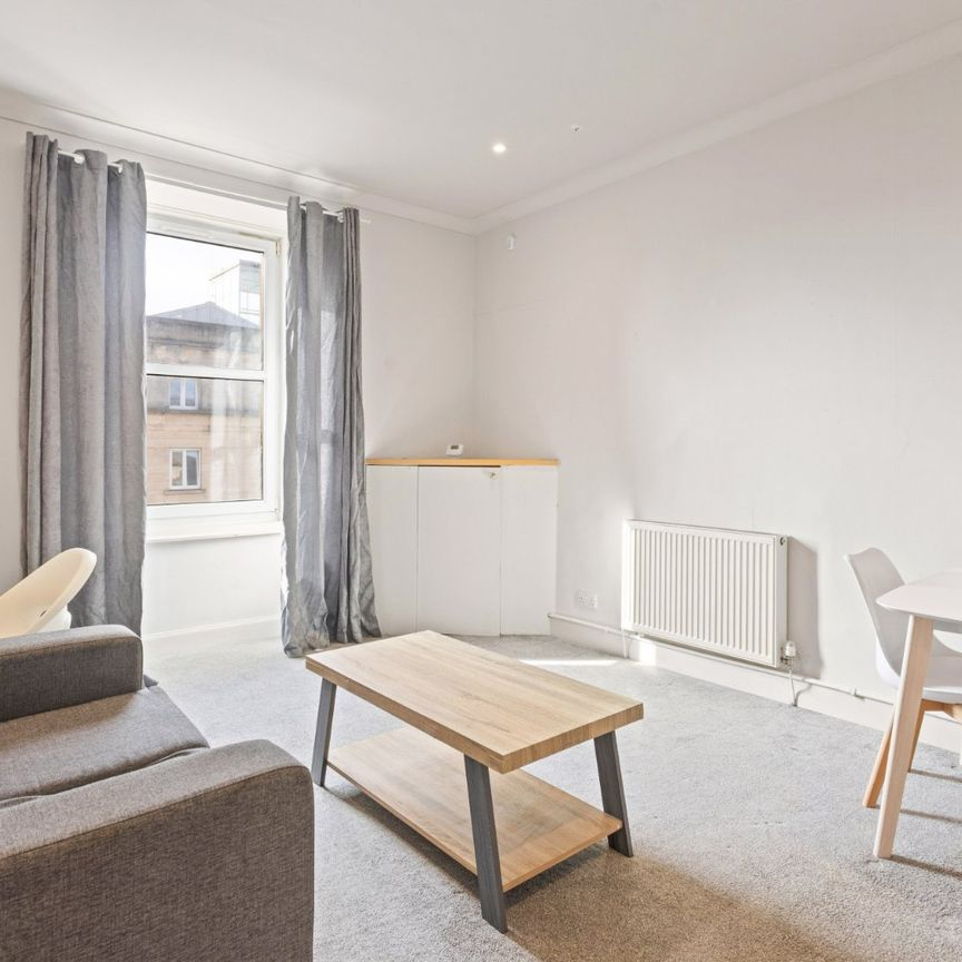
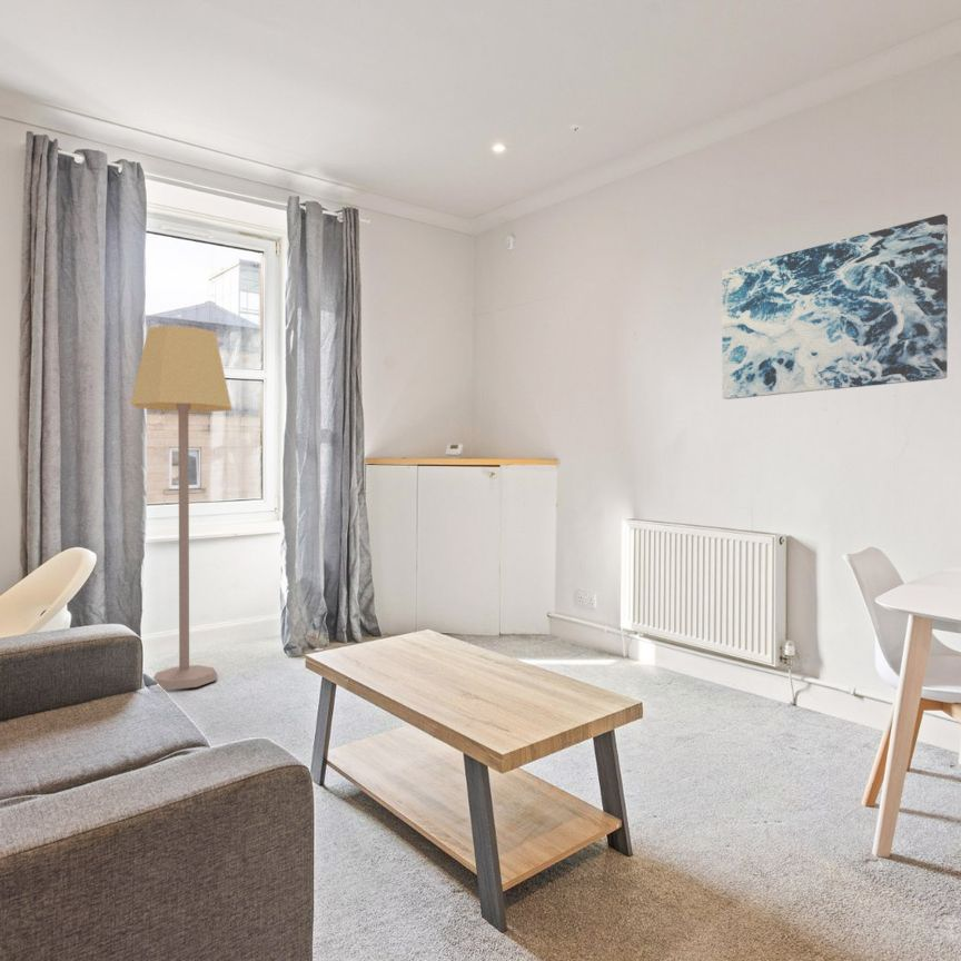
+ wall art [721,214,949,400]
+ lamp [130,325,232,691]
